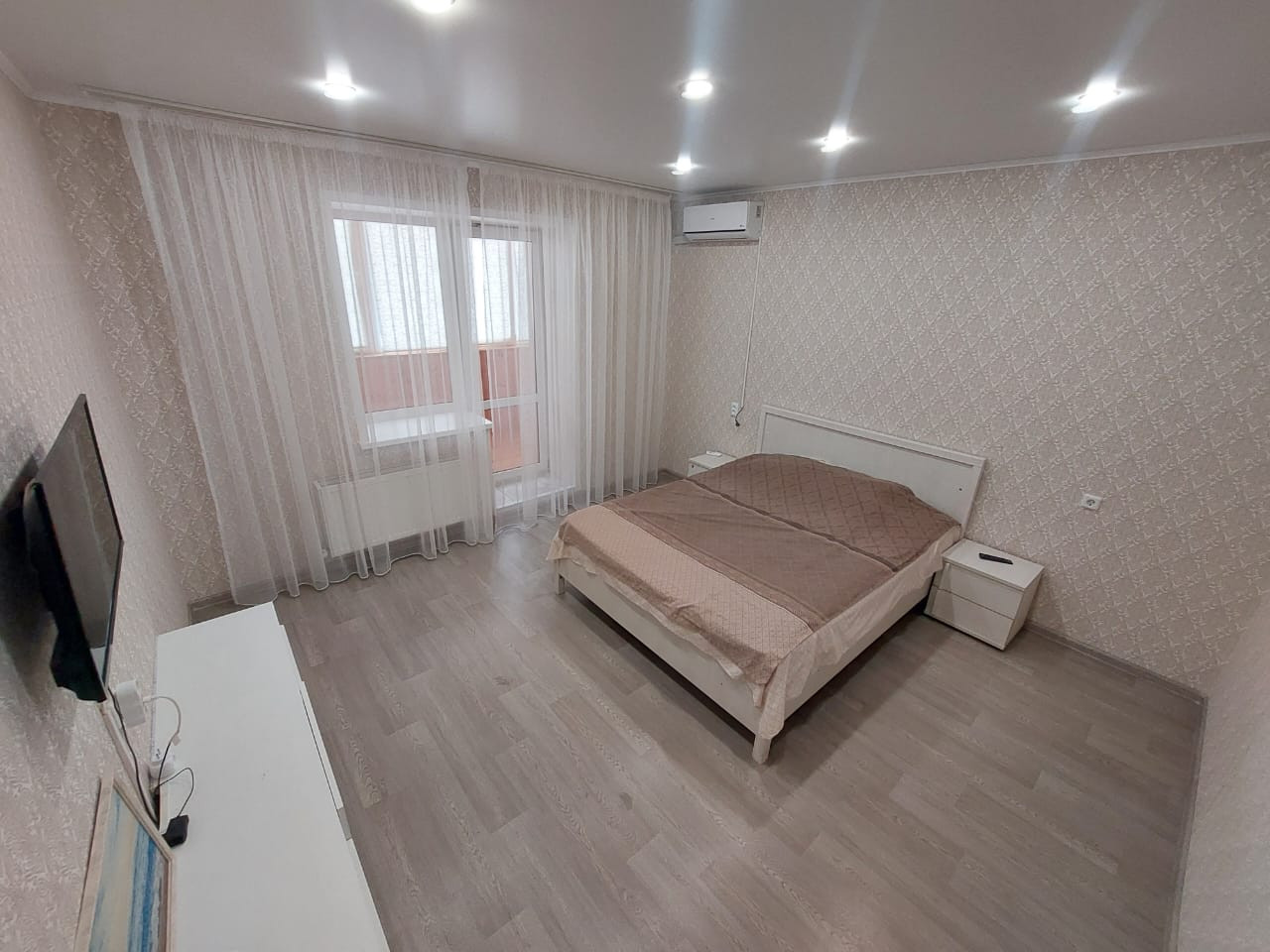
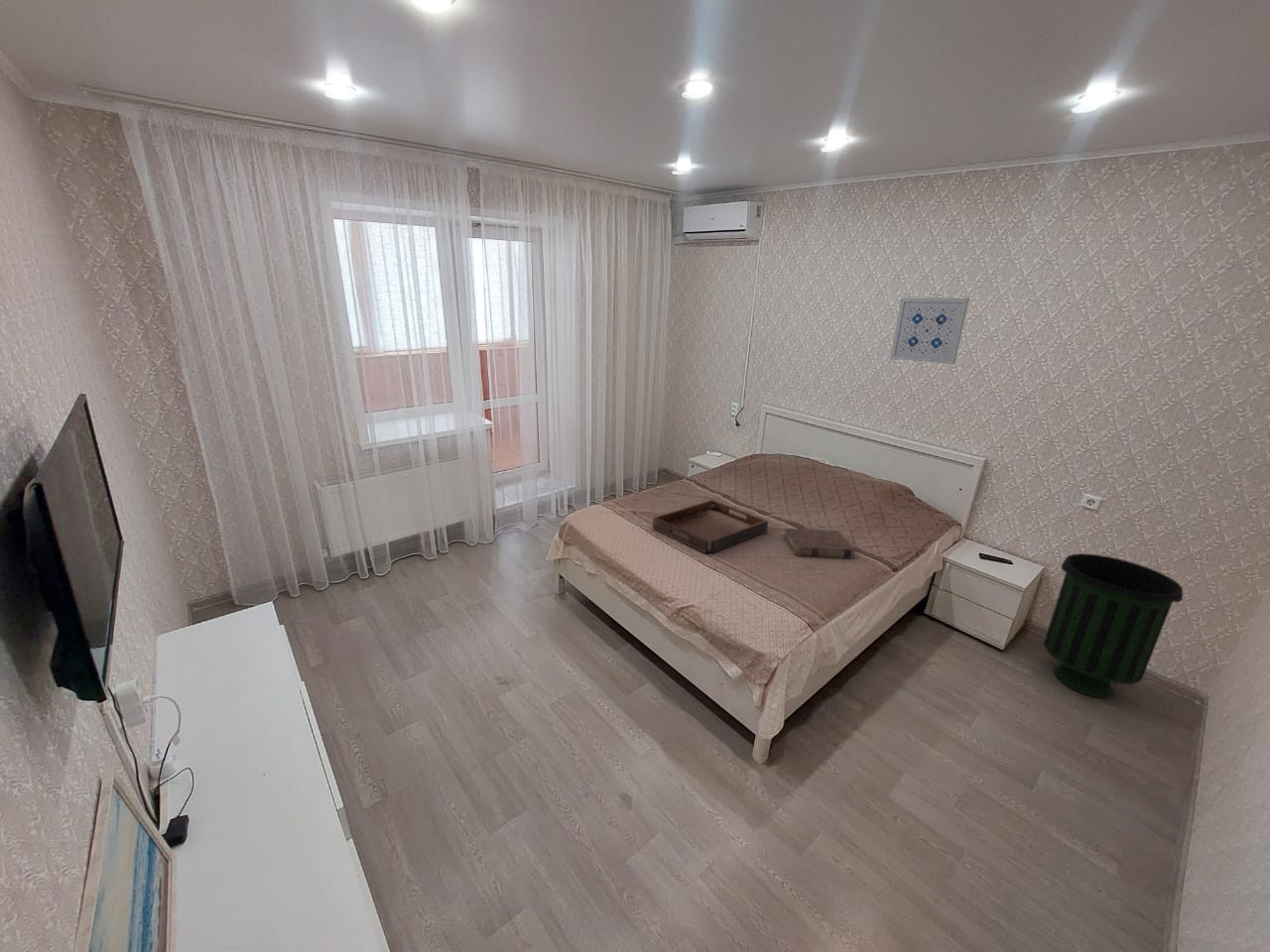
+ book [782,528,855,559]
+ trash can [1043,552,1184,698]
+ serving tray [652,499,769,554]
+ wall art [889,297,970,365]
